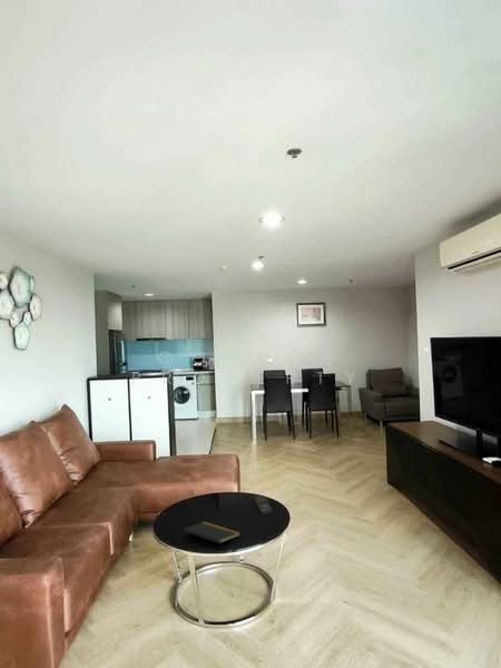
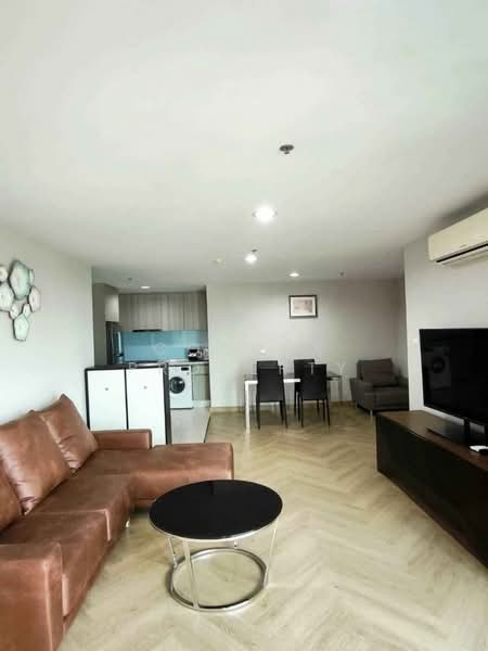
- remote control [254,494,274,515]
- notepad [183,521,242,551]
